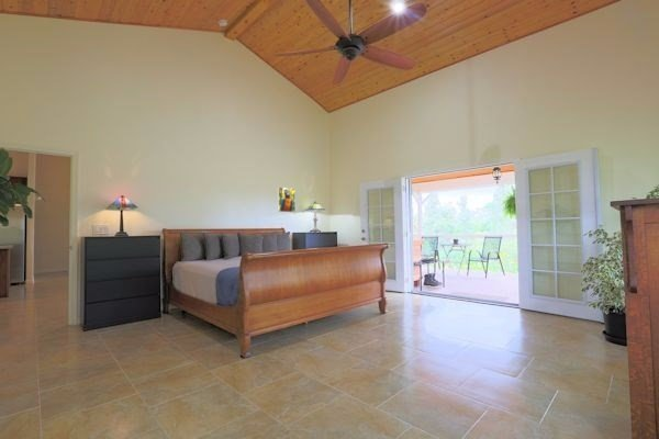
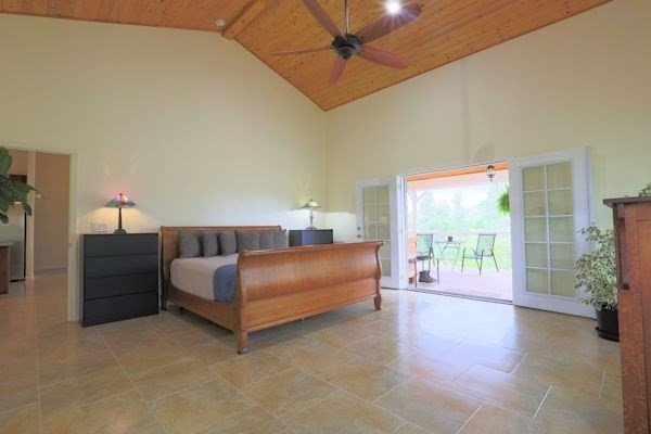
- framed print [277,185,297,213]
